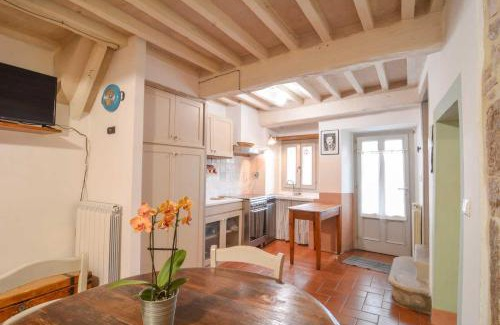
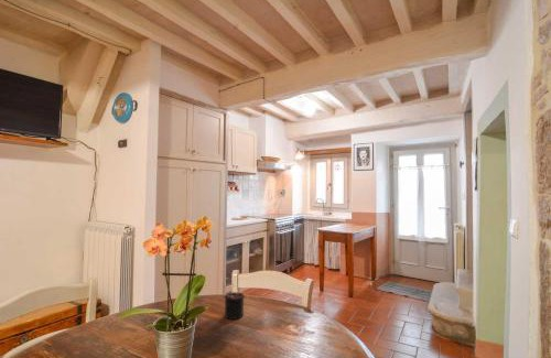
+ candle [224,283,246,321]
